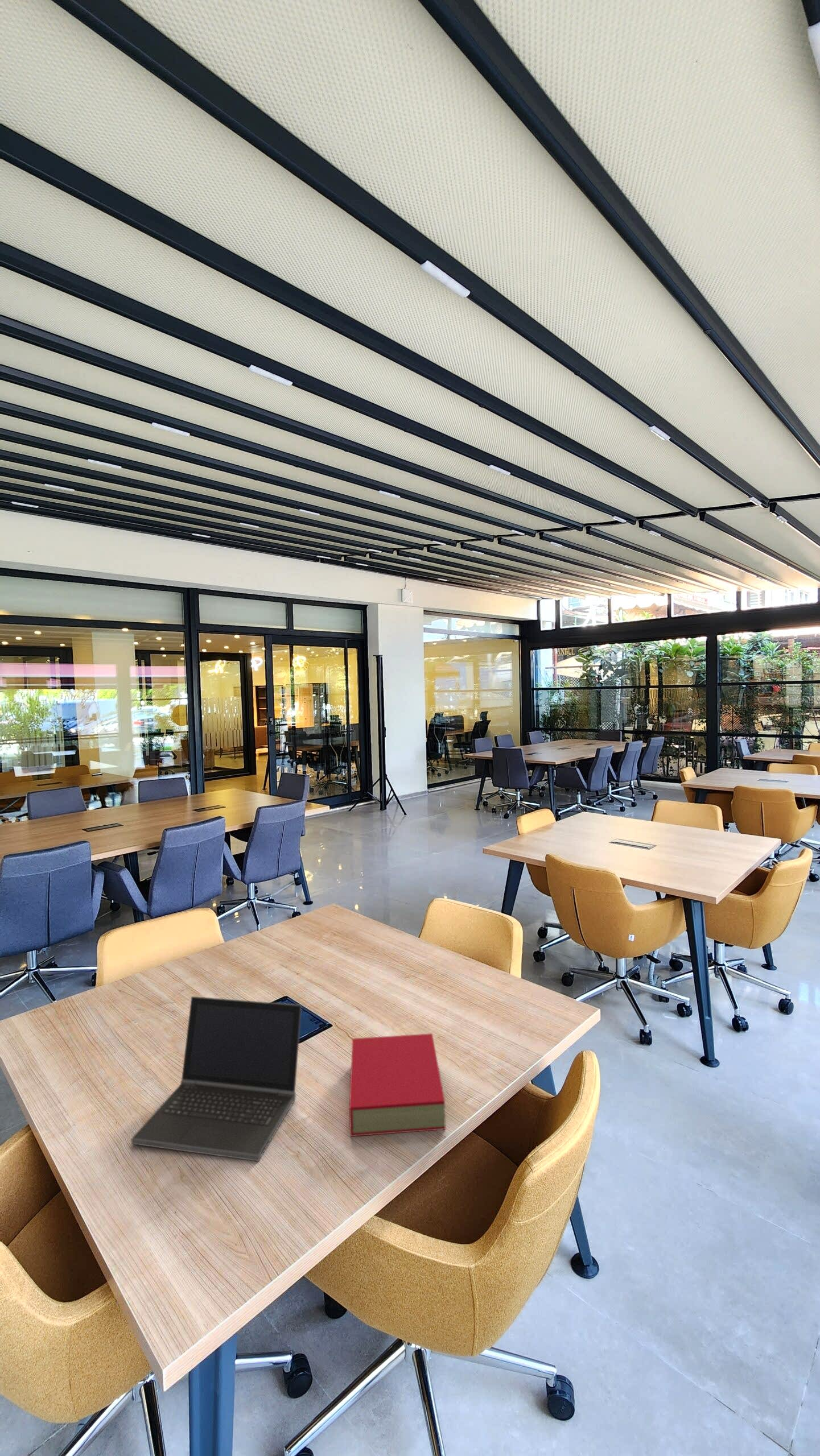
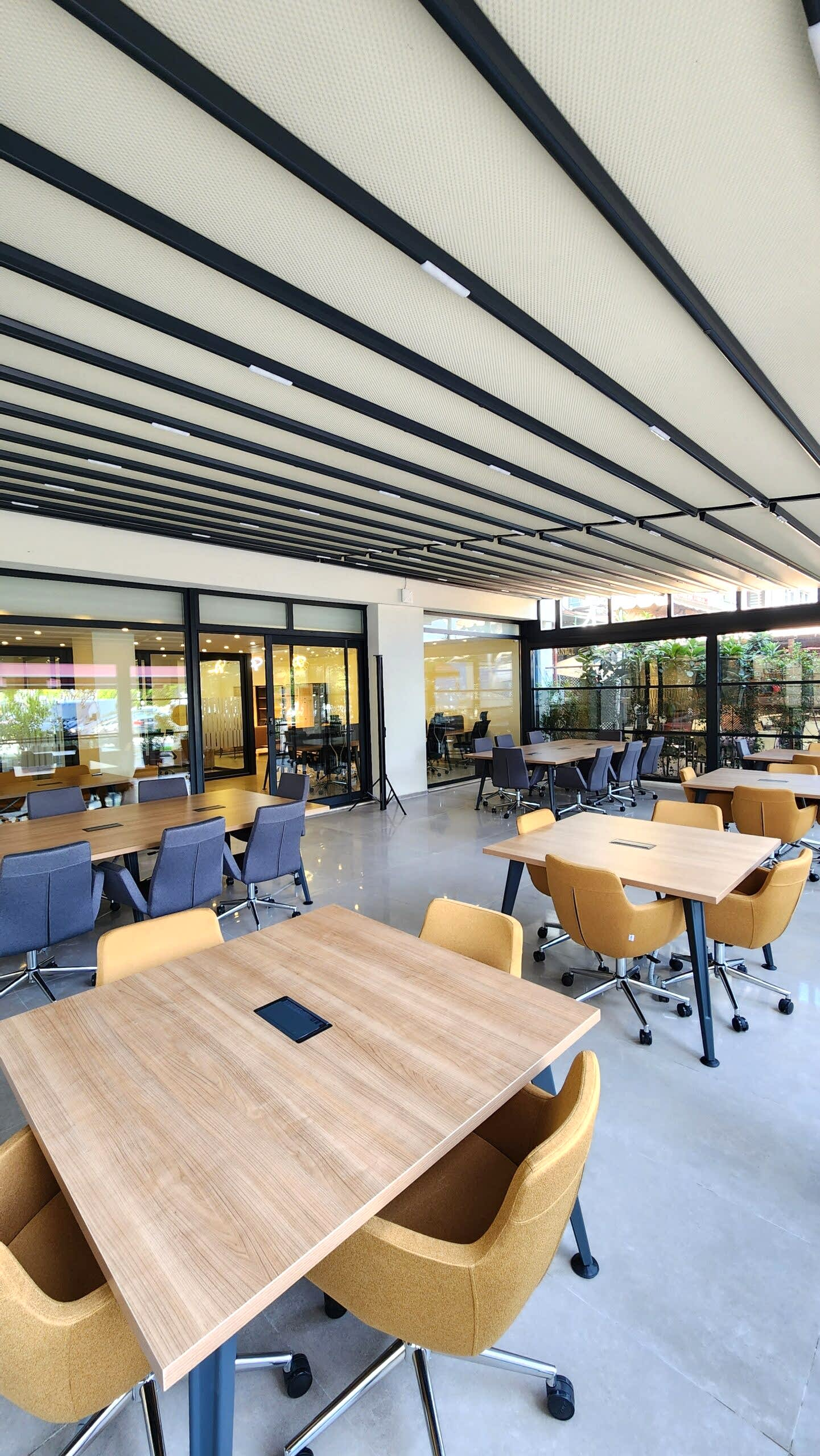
- book [349,1033,446,1137]
- laptop computer [131,996,302,1162]
